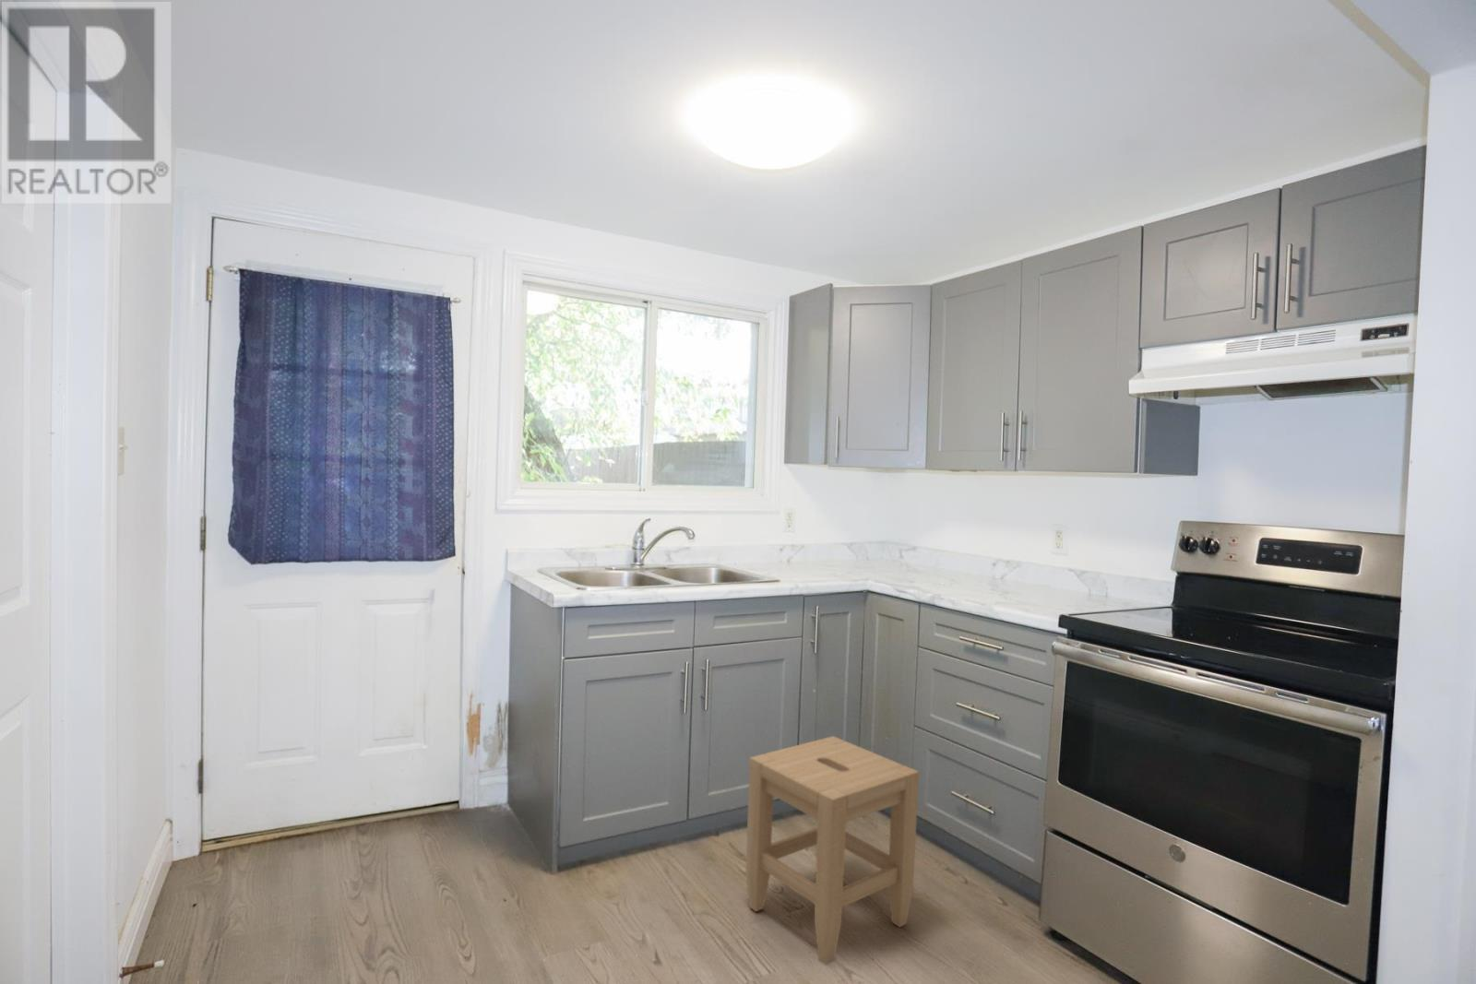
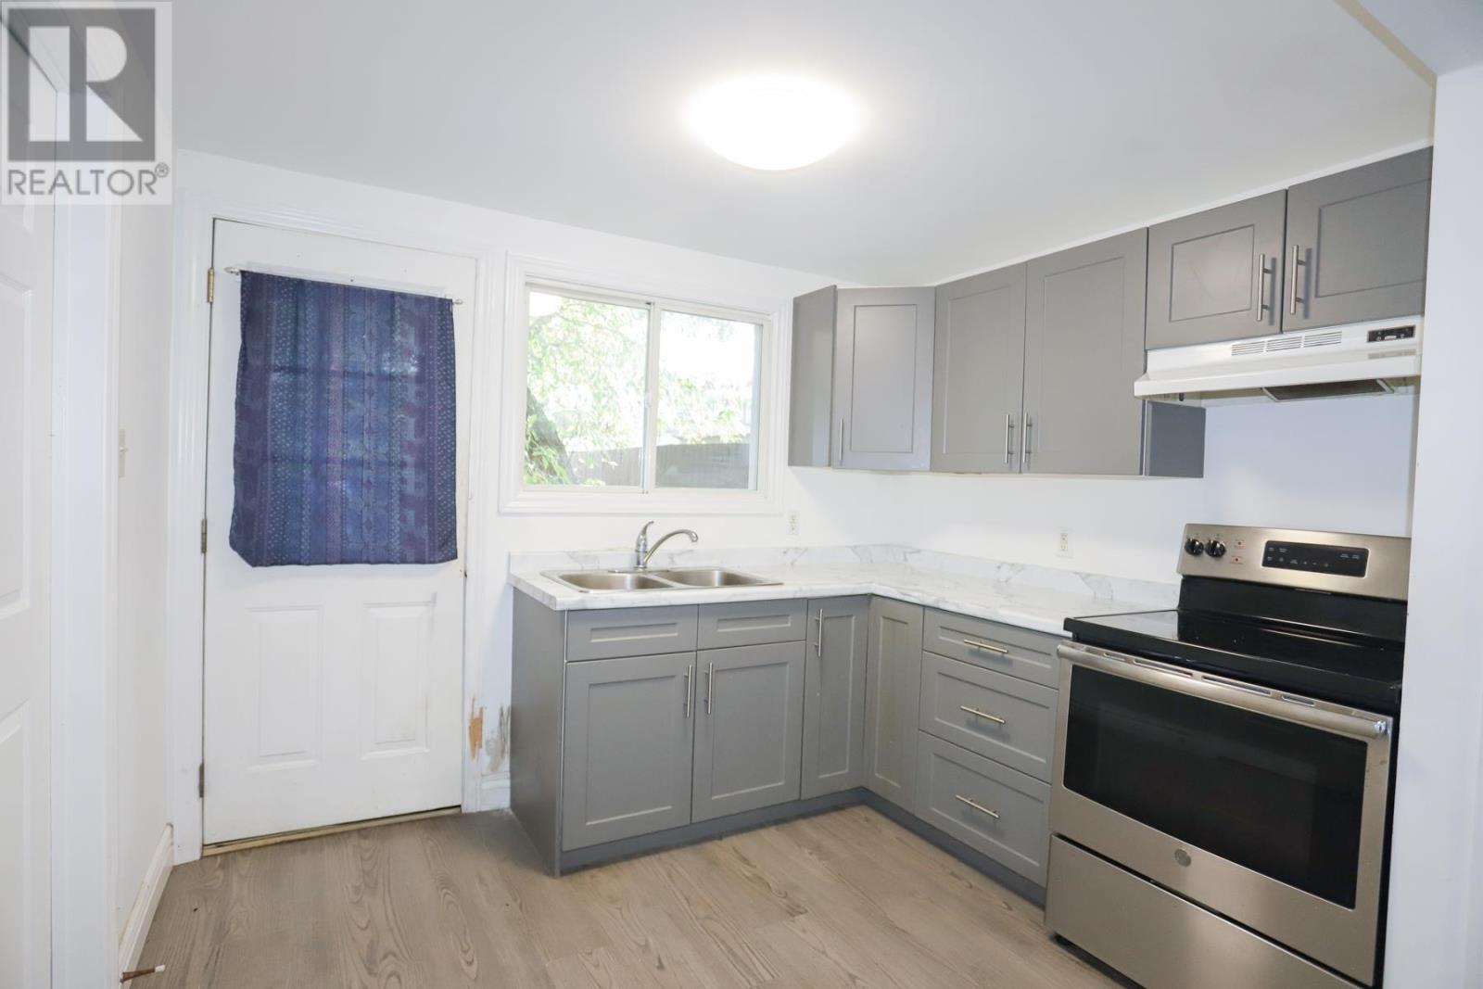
- stool [746,735,919,965]
